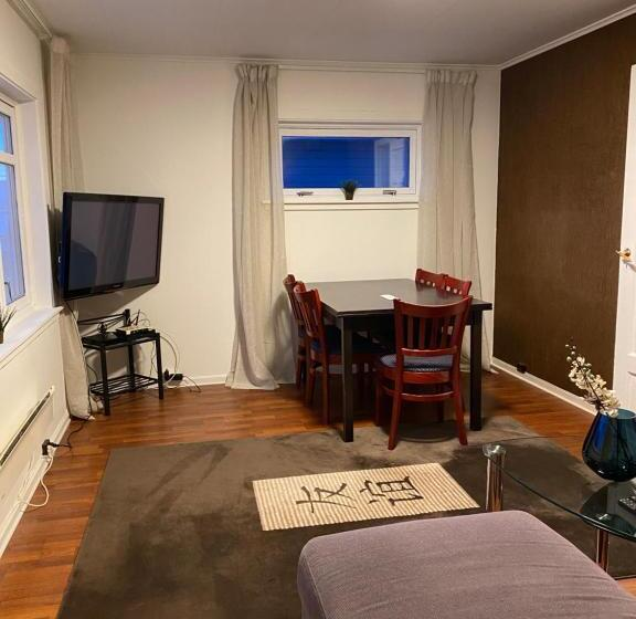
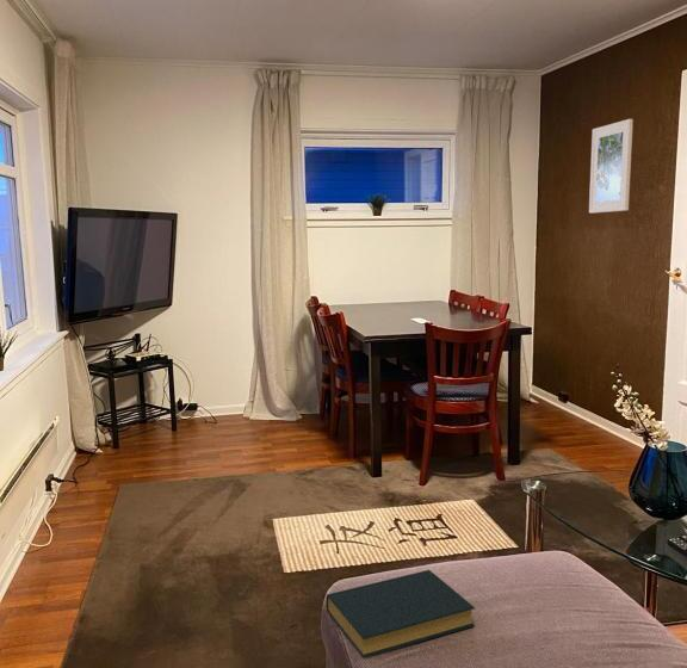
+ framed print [588,118,635,215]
+ hardback book [326,569,476,660]
